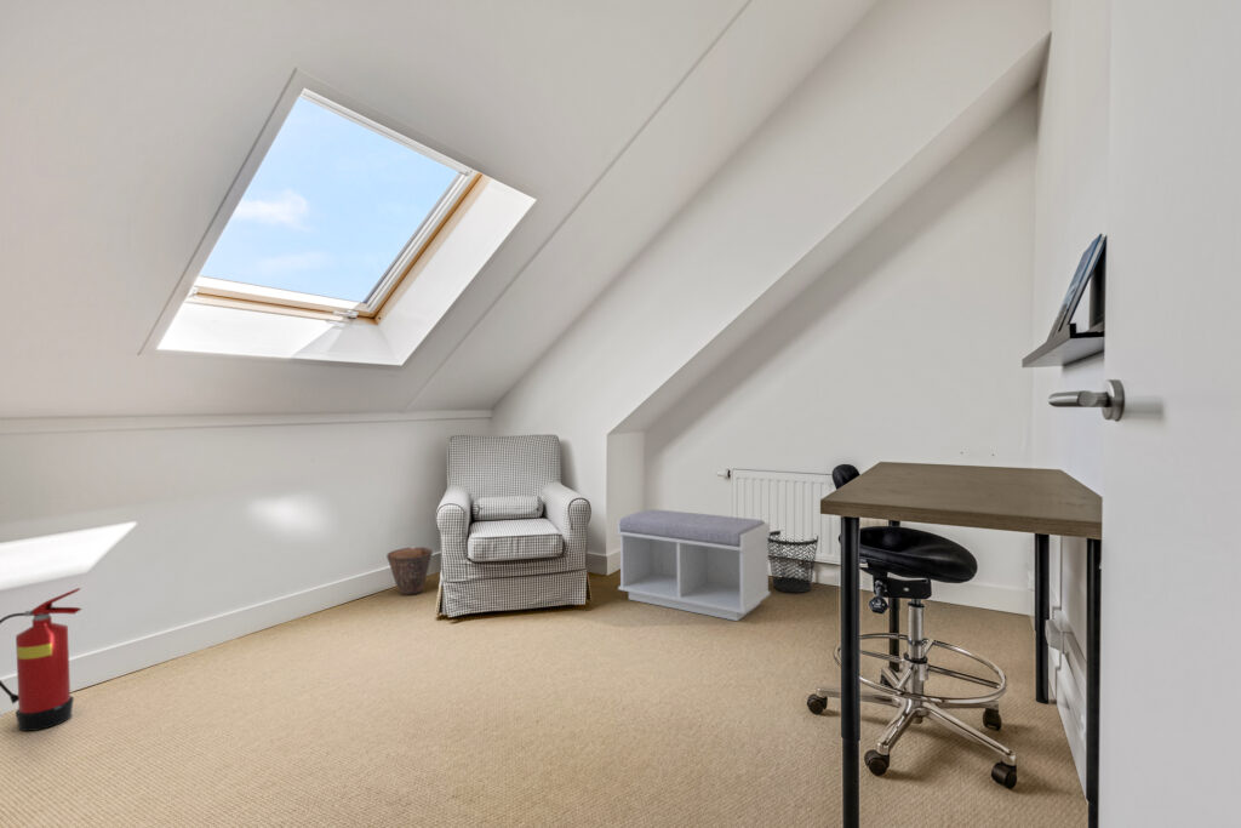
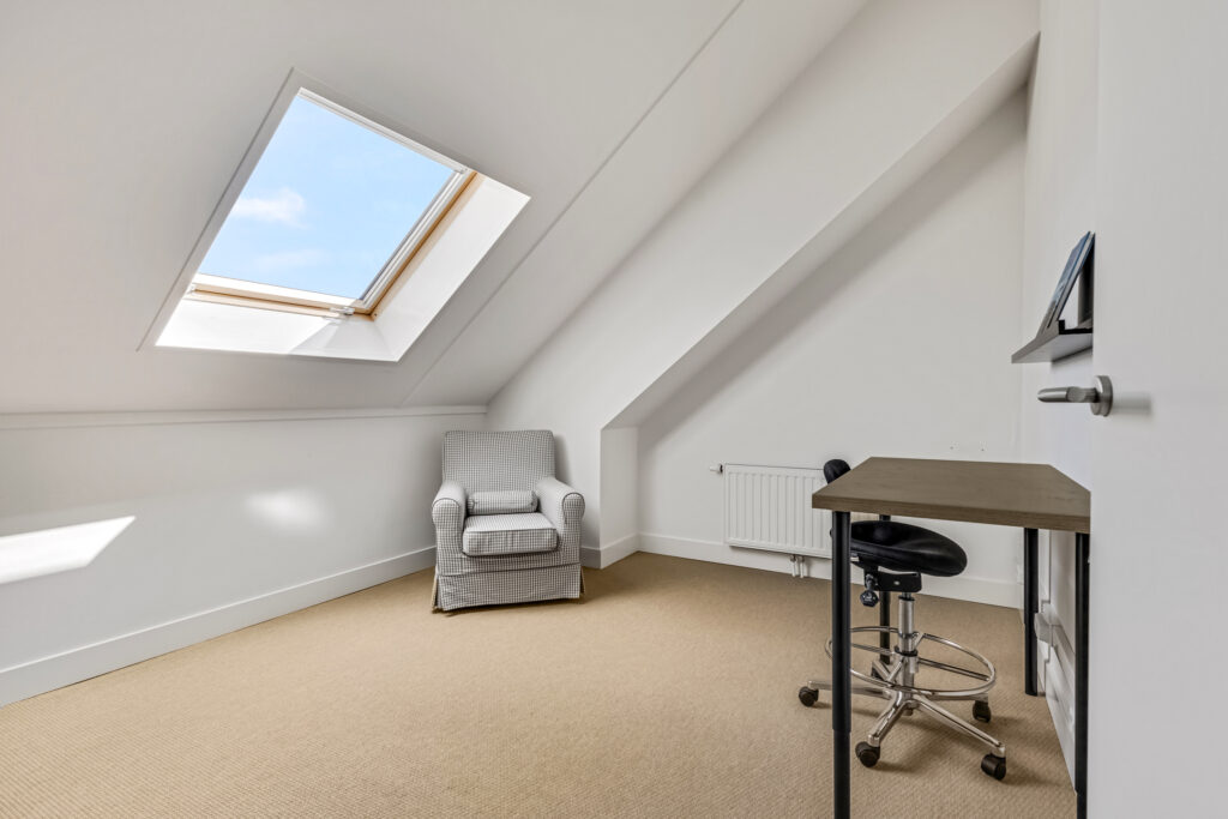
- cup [385,546,434,596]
- bench [617,509,771,622]
- wastebasket [767,530,819,594]
- fire extinguisher [0,587,84,732]
